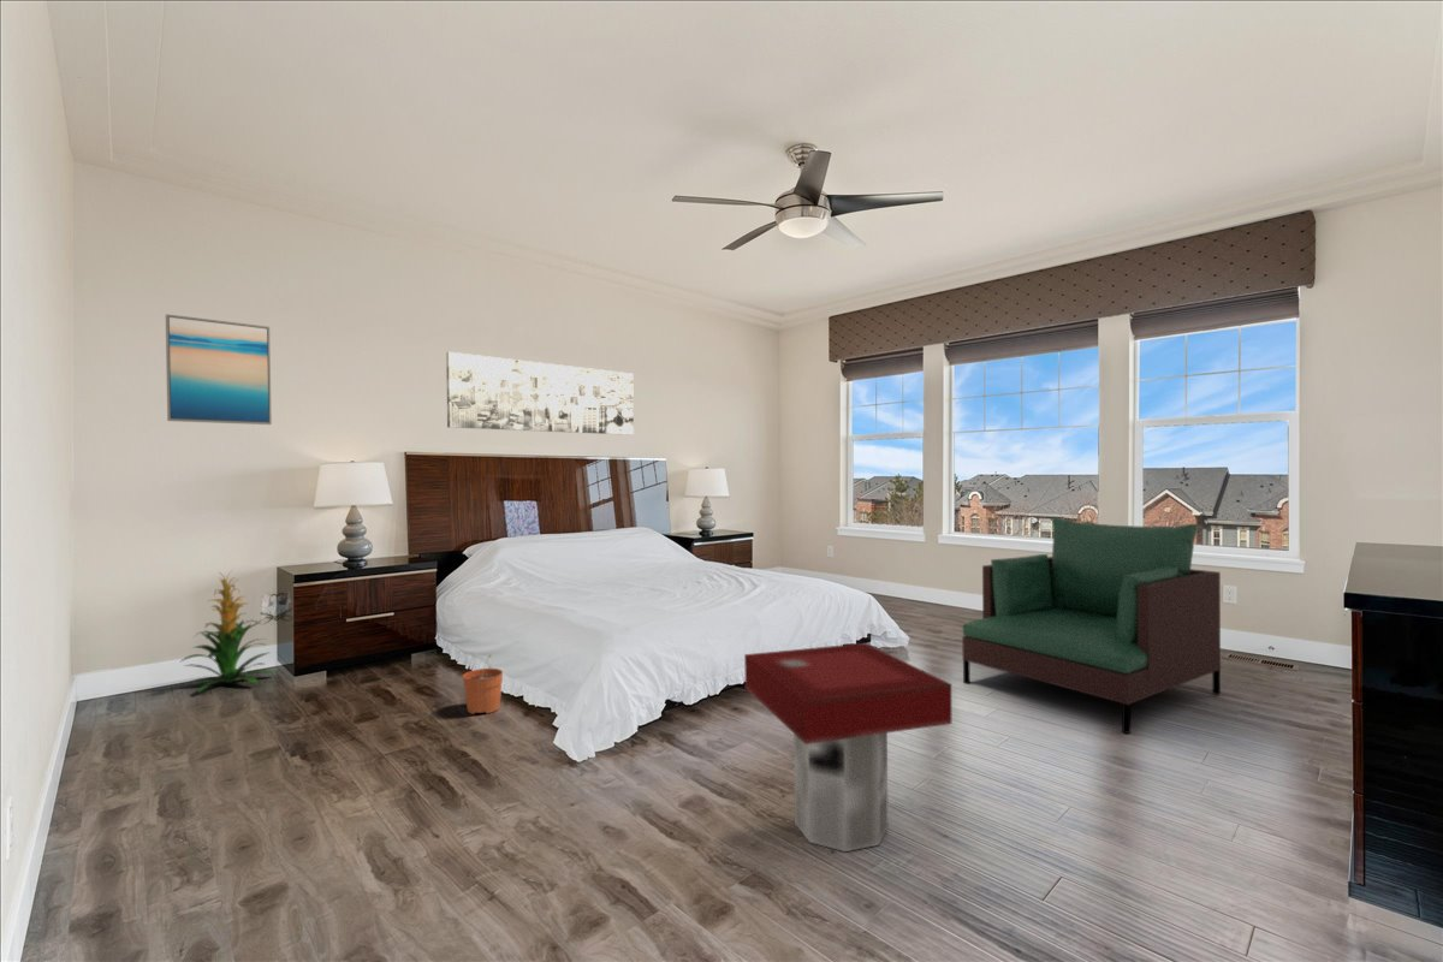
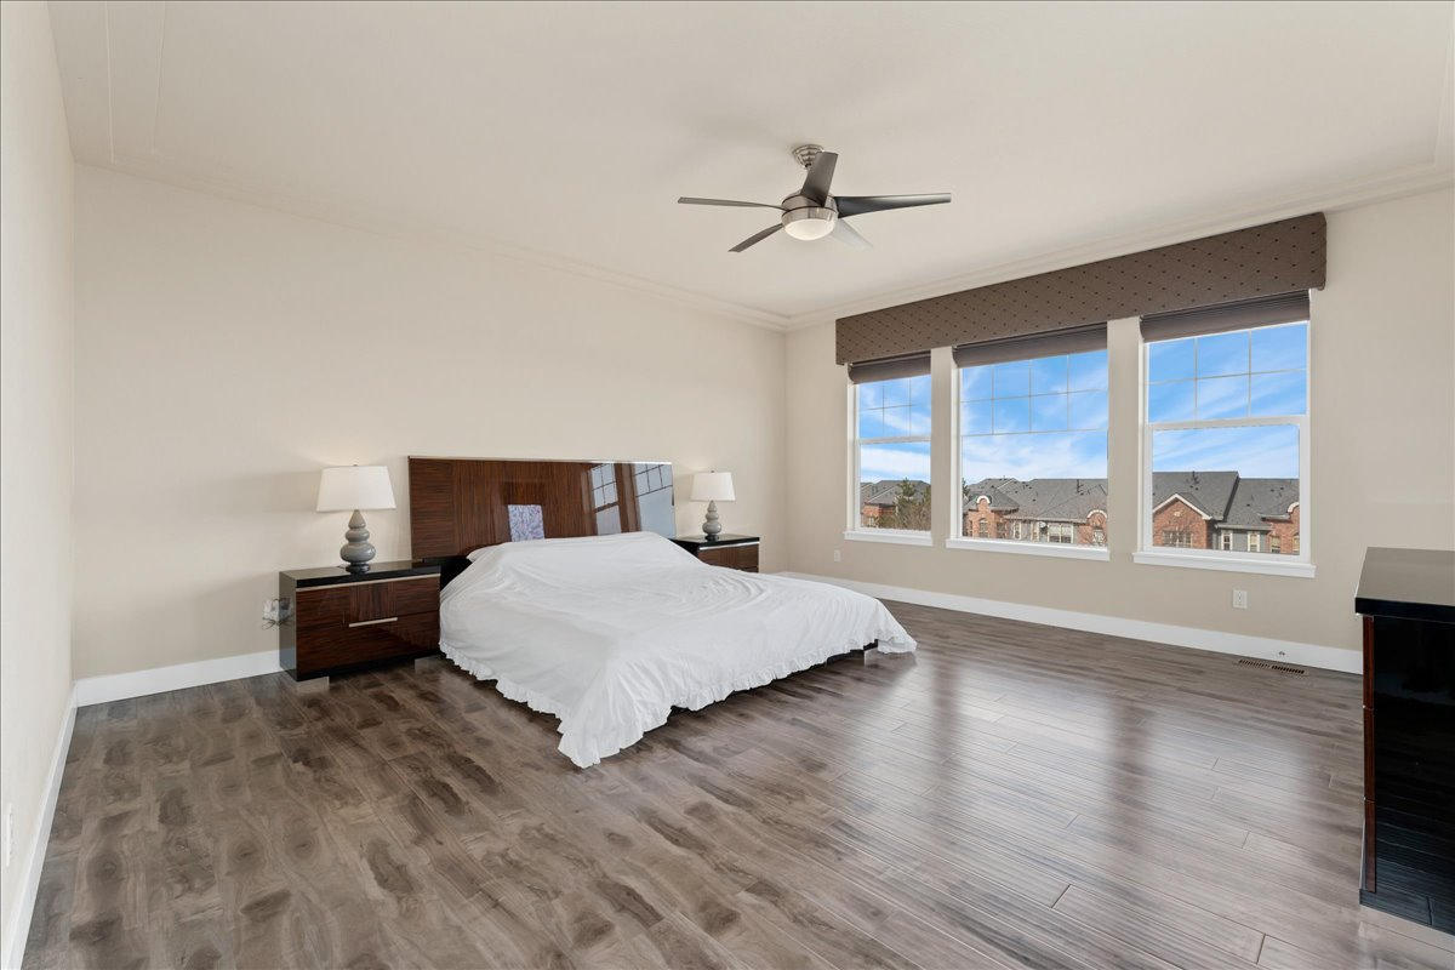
- wall art [445,351,635,437]
- side table [743,642,952,853]
- plant pot [462,653,504,715]
- wall art [165,313,273,426]
- armchair [961,516,1222,735]
- indoor plant [179,570,277,694]
